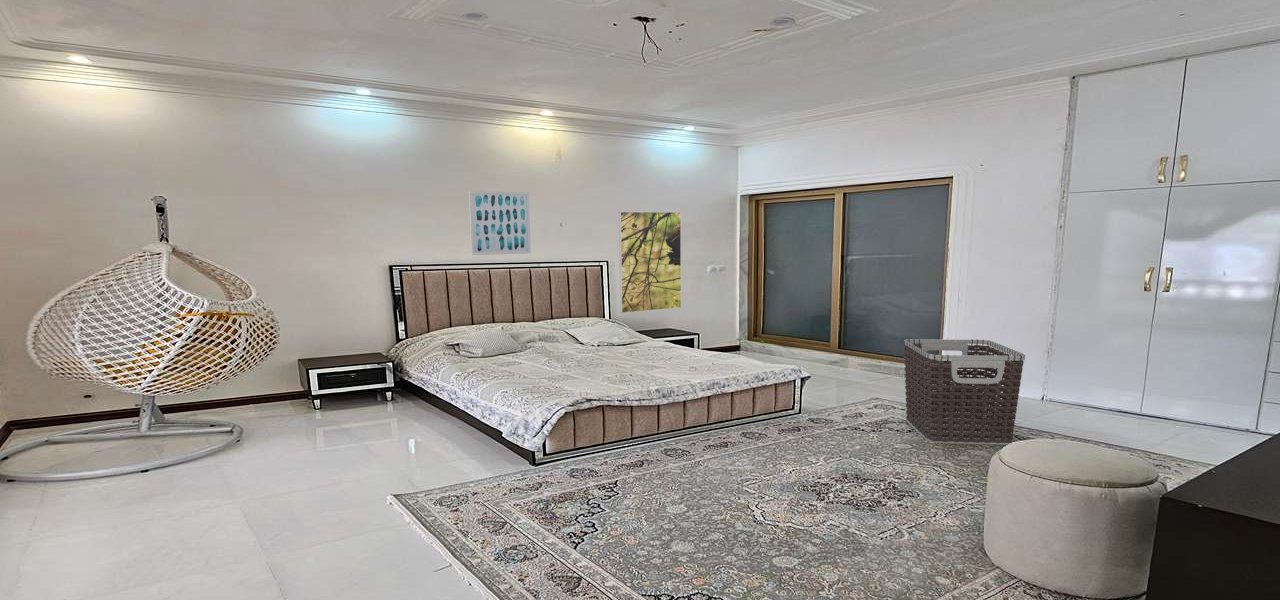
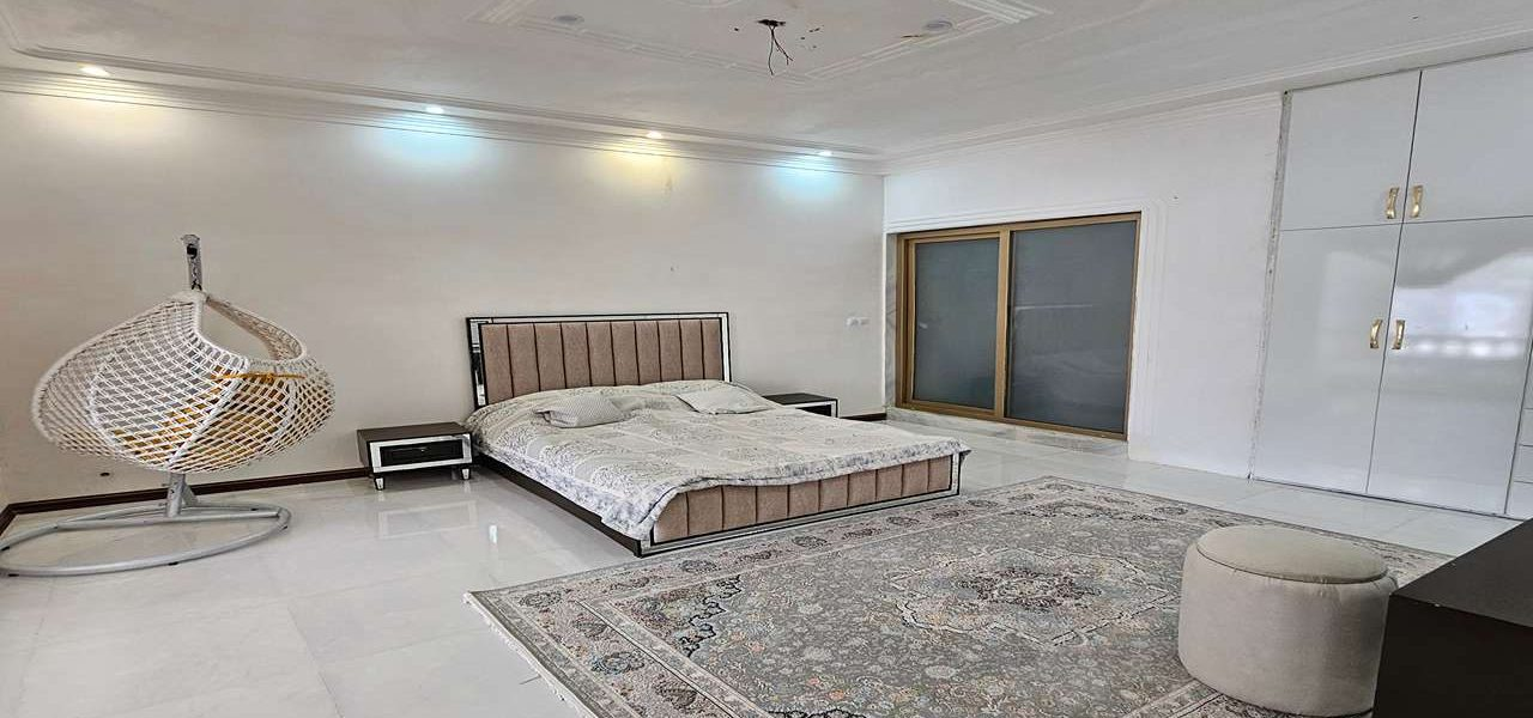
- wall art [468,190,532,256]
- clothes hamper [903,338,1026,446]
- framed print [618,211,682,314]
